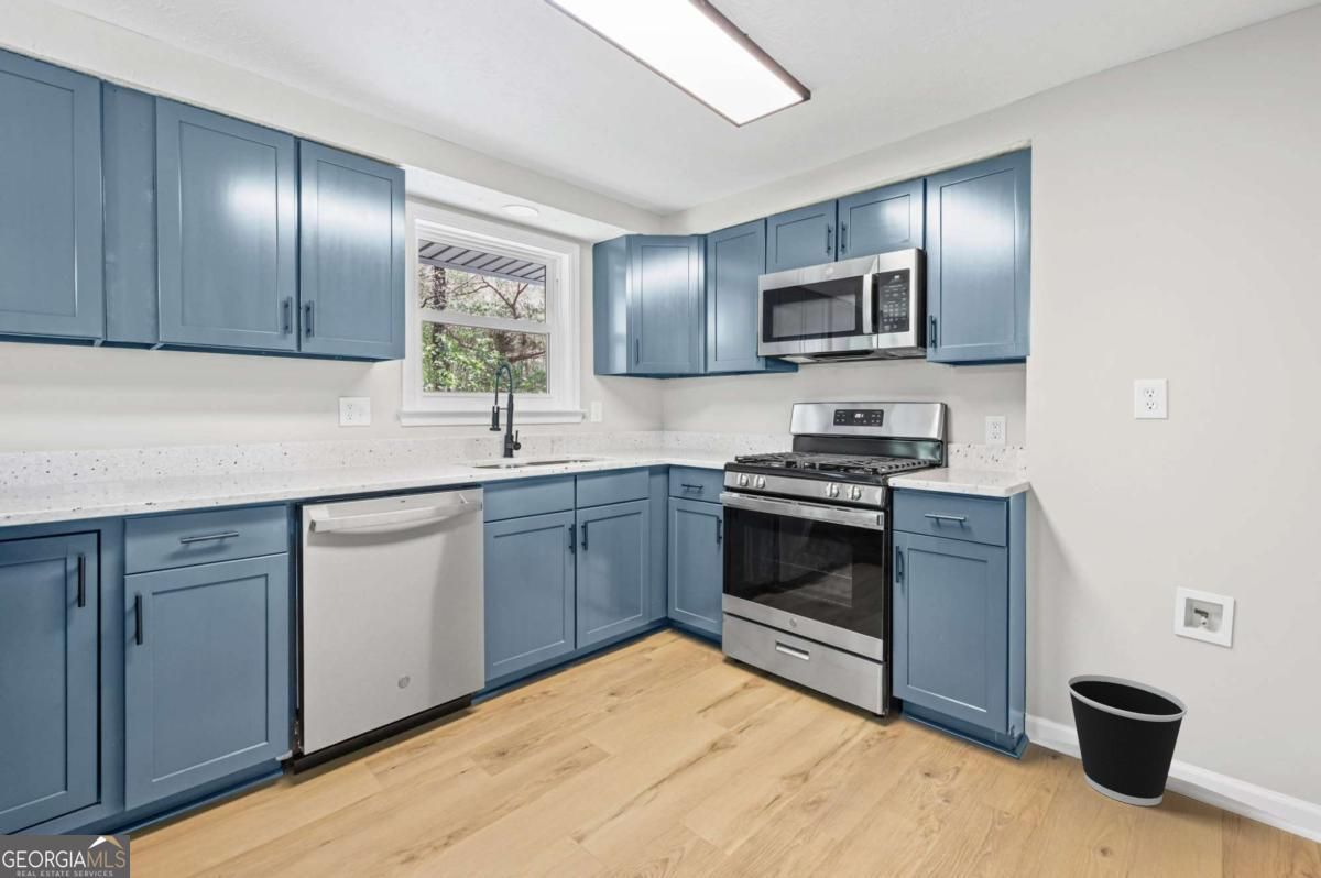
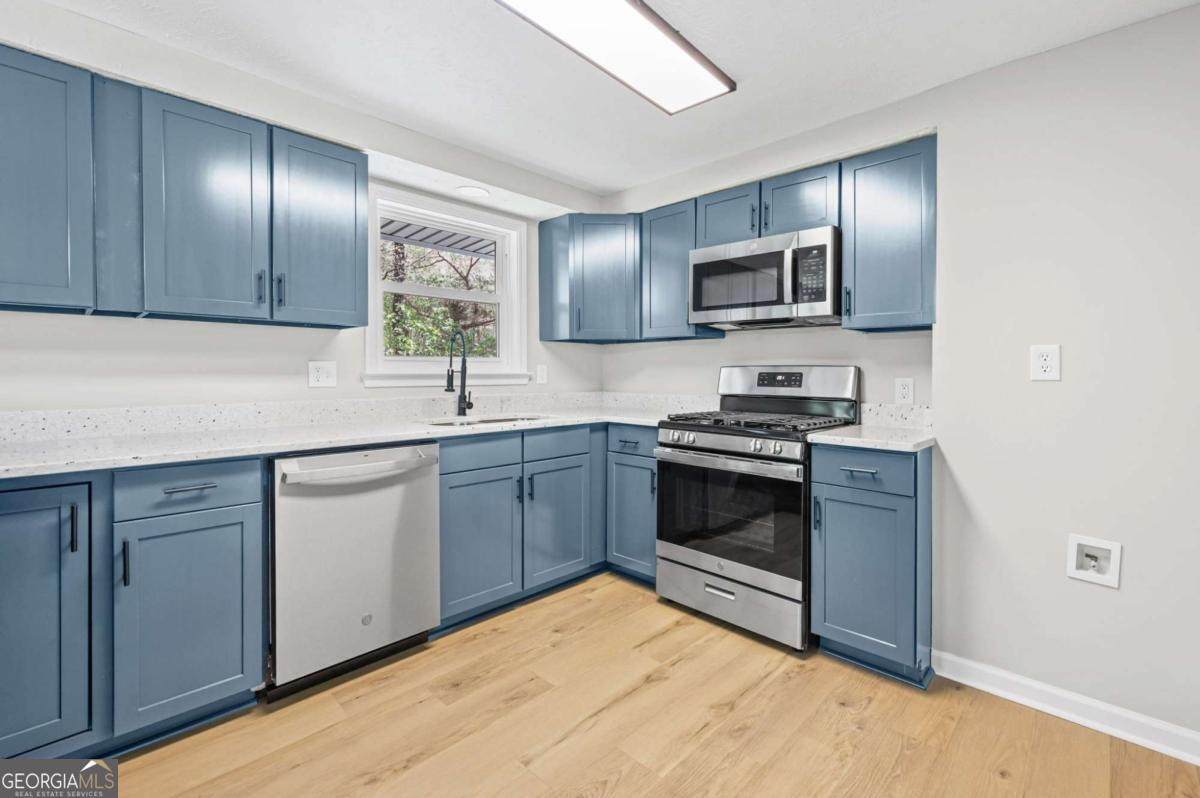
- wastebasket [1066,673,1188,806]
